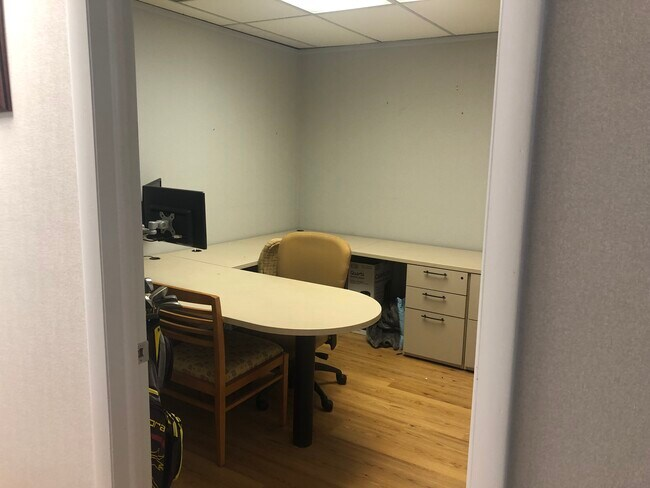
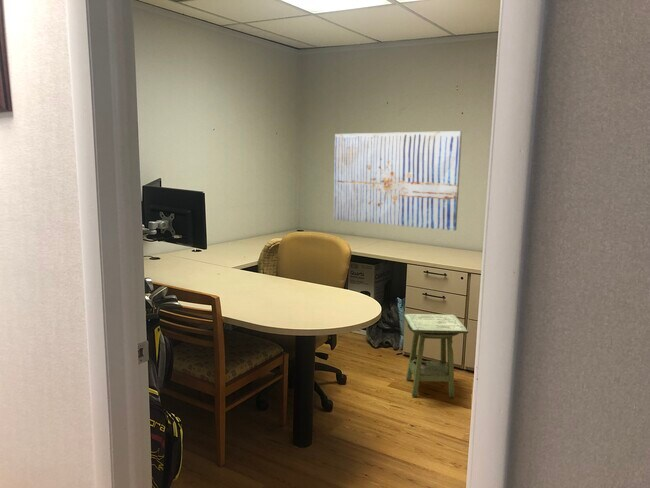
+ side table [403,313,469,399]
+ wall art [332,130,463,232]
